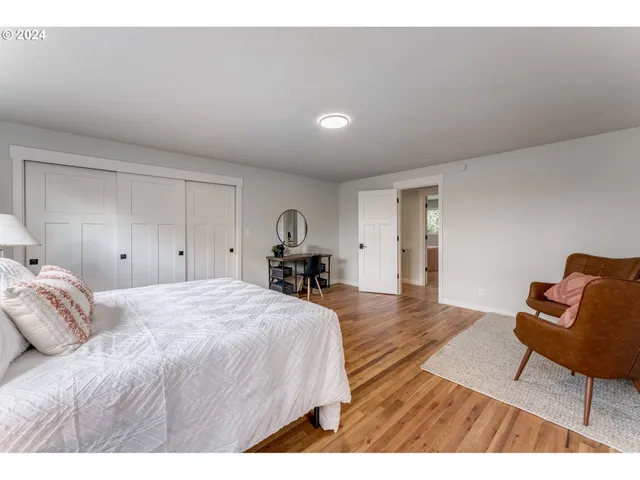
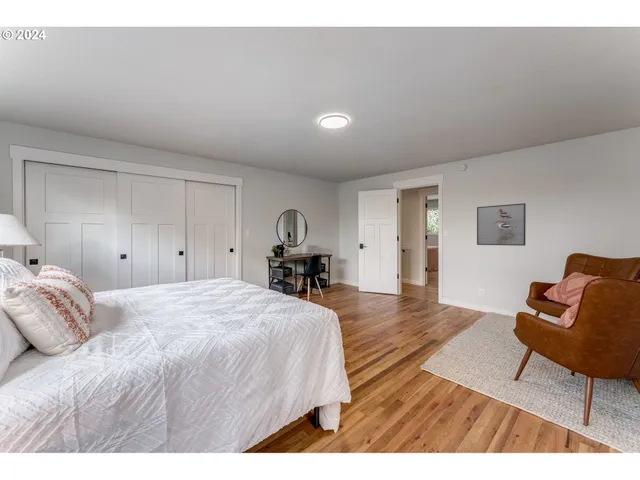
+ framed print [476,202,527,247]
